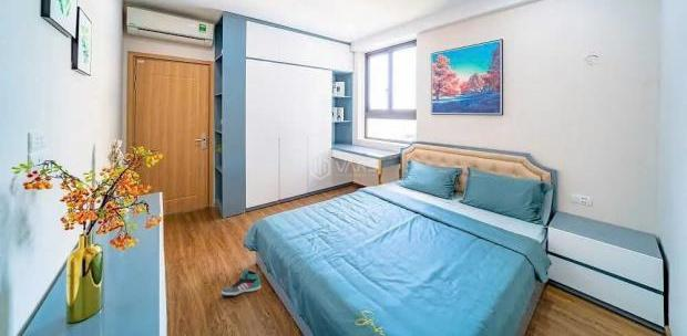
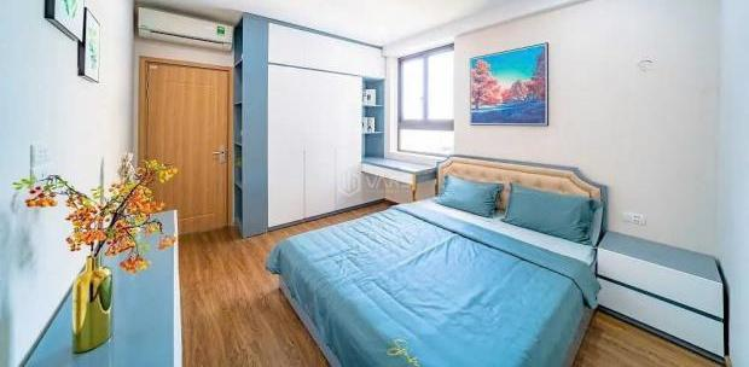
- sneaker [221,266,262,297]
